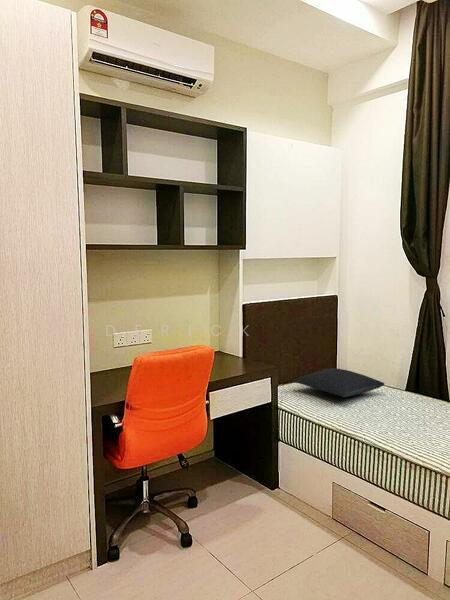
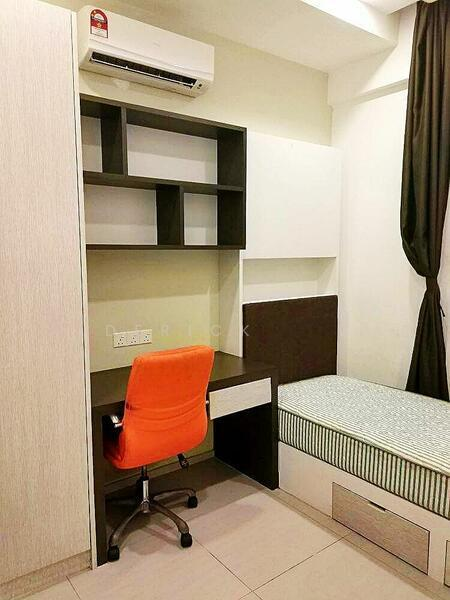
- pillow [291,367,385,398]
